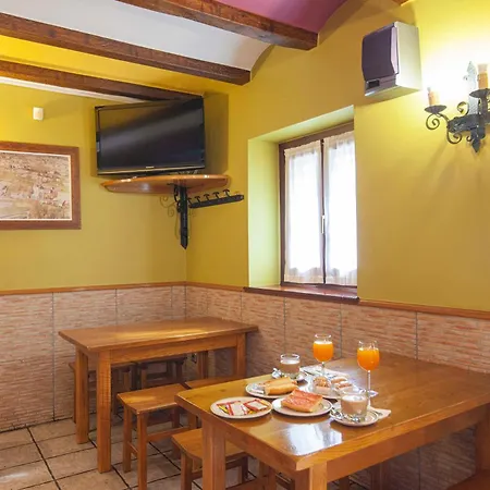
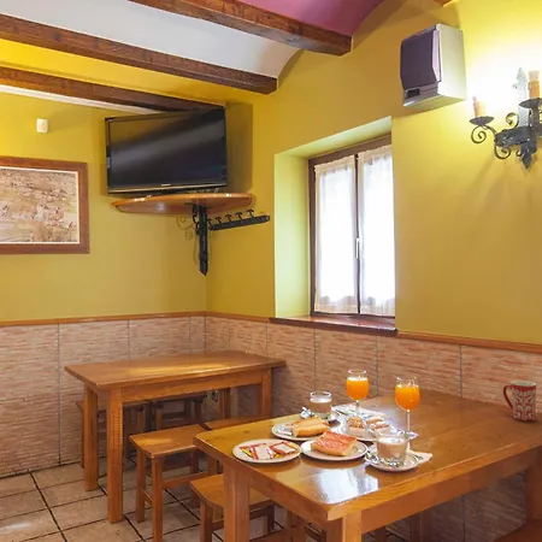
+ mug [502,379,538,422]
